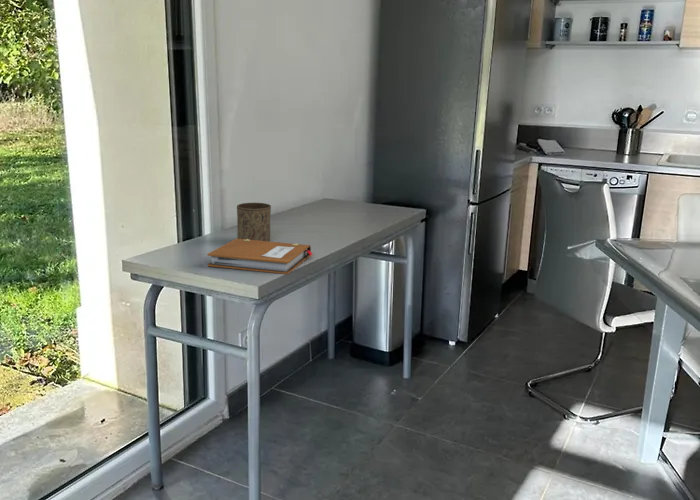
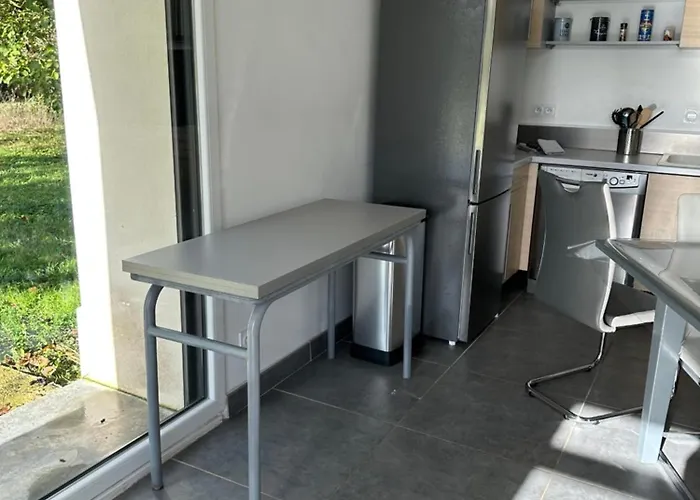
- notebook [206,238,313,275]
- cup [236,202,272,242]
